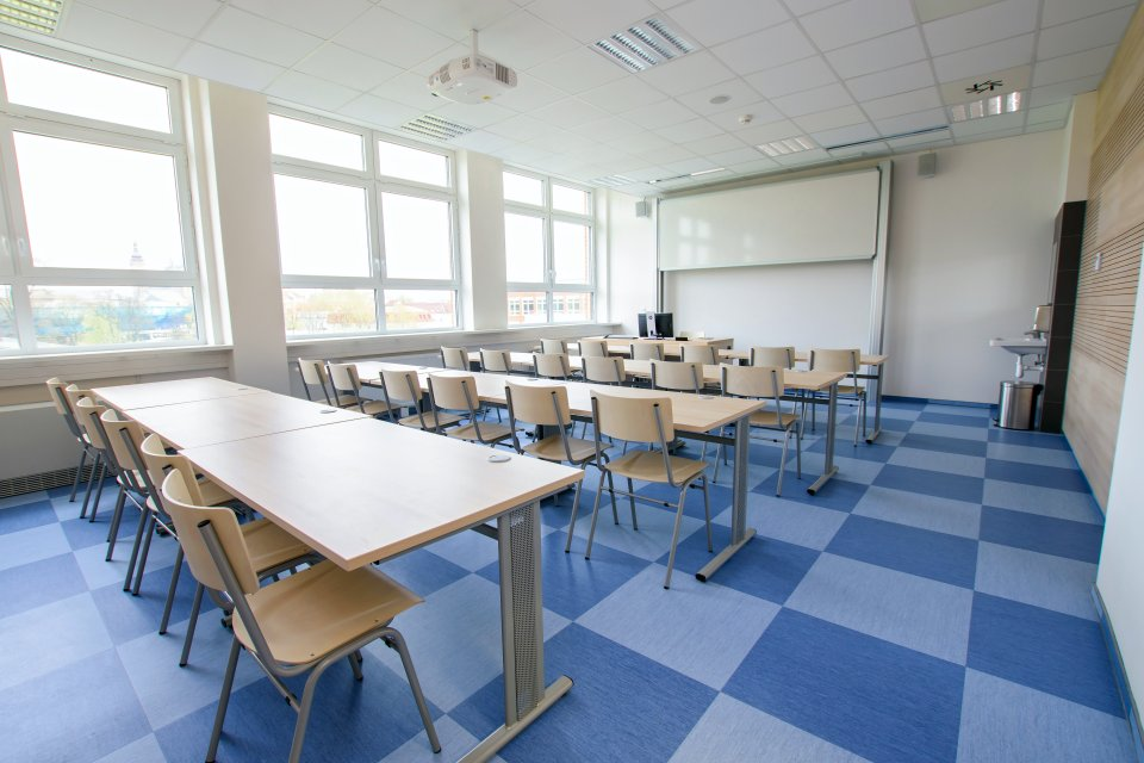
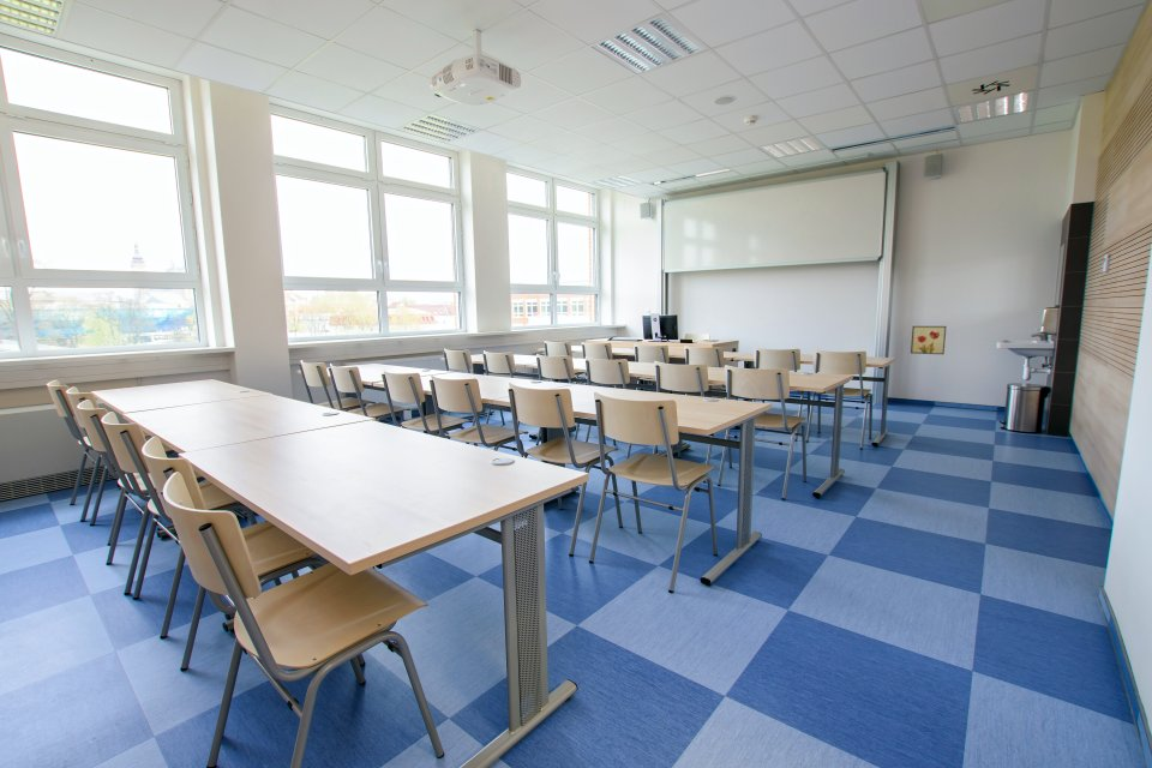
+ wall art [910,325,947,355]
